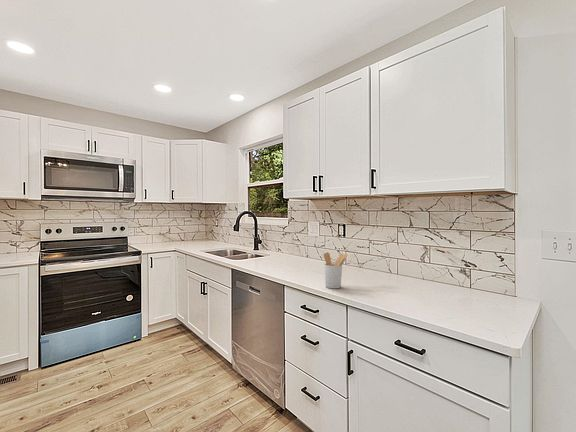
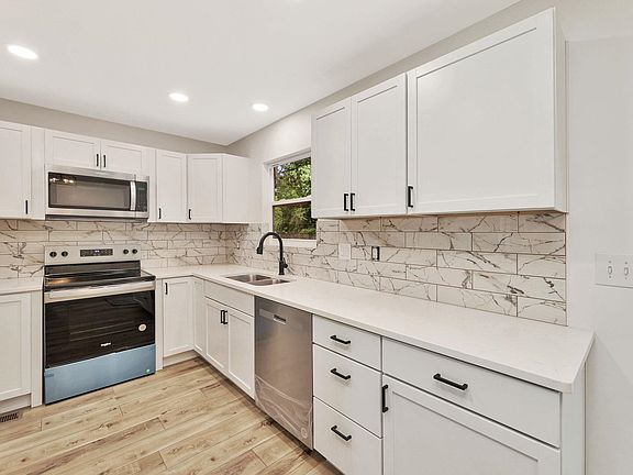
- utensil holder [323,251,349,289]
